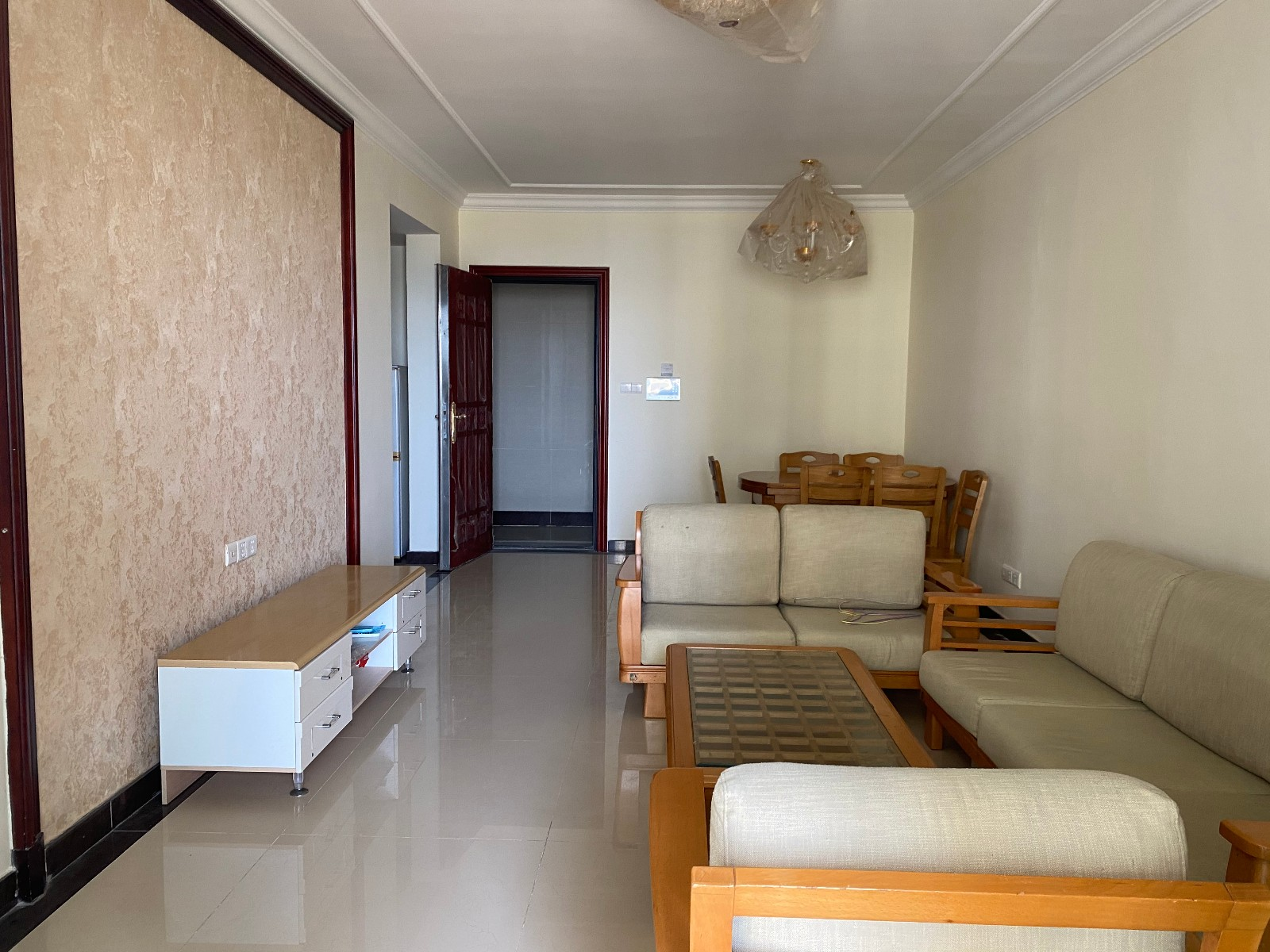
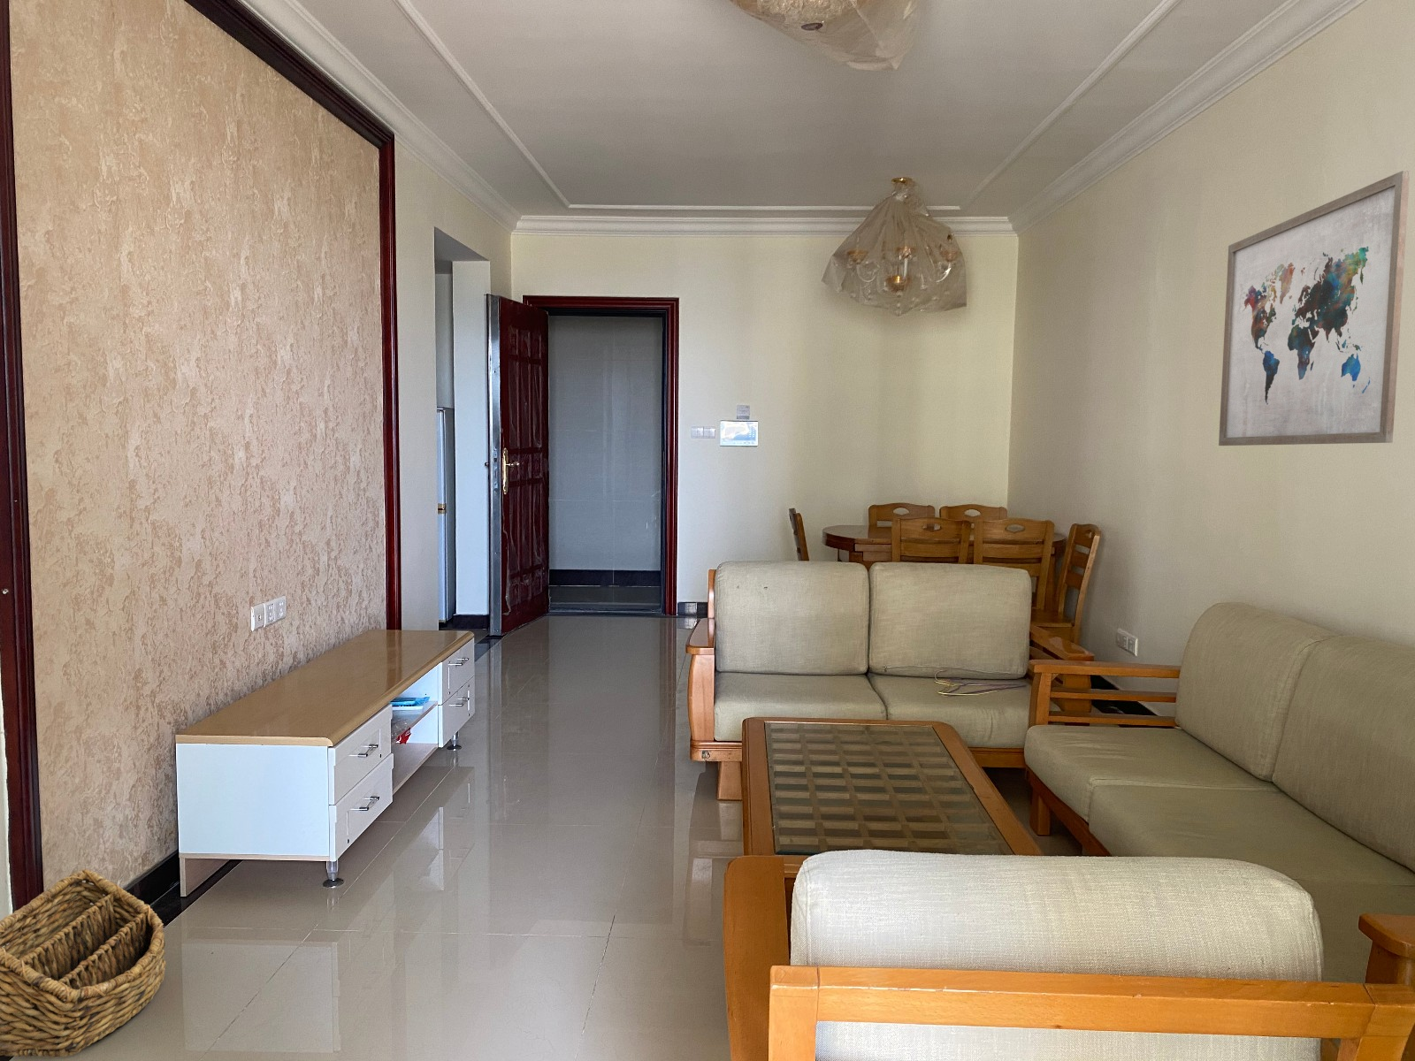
+ wall art [1218,169,1411,447]
+ basket [0,868,166,1059]
